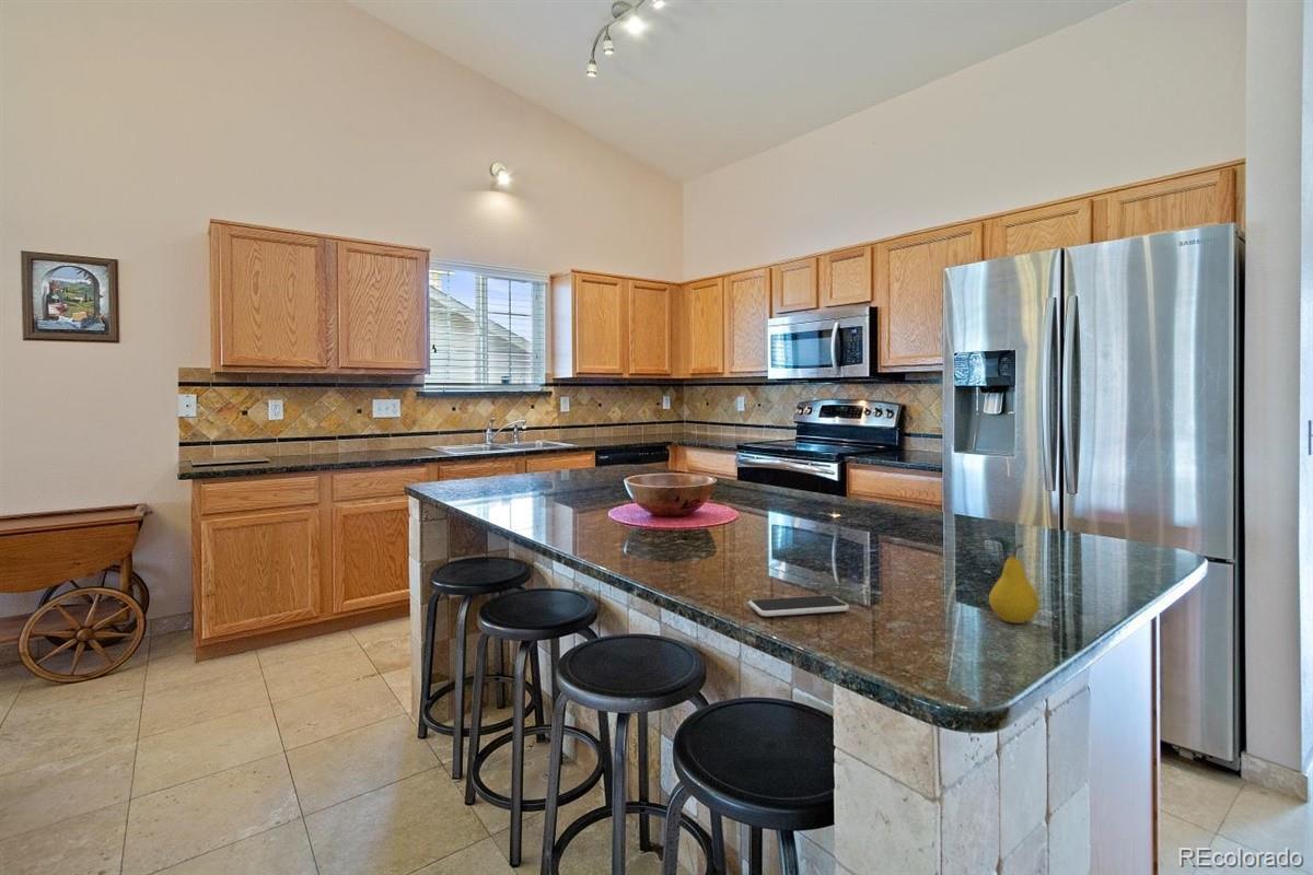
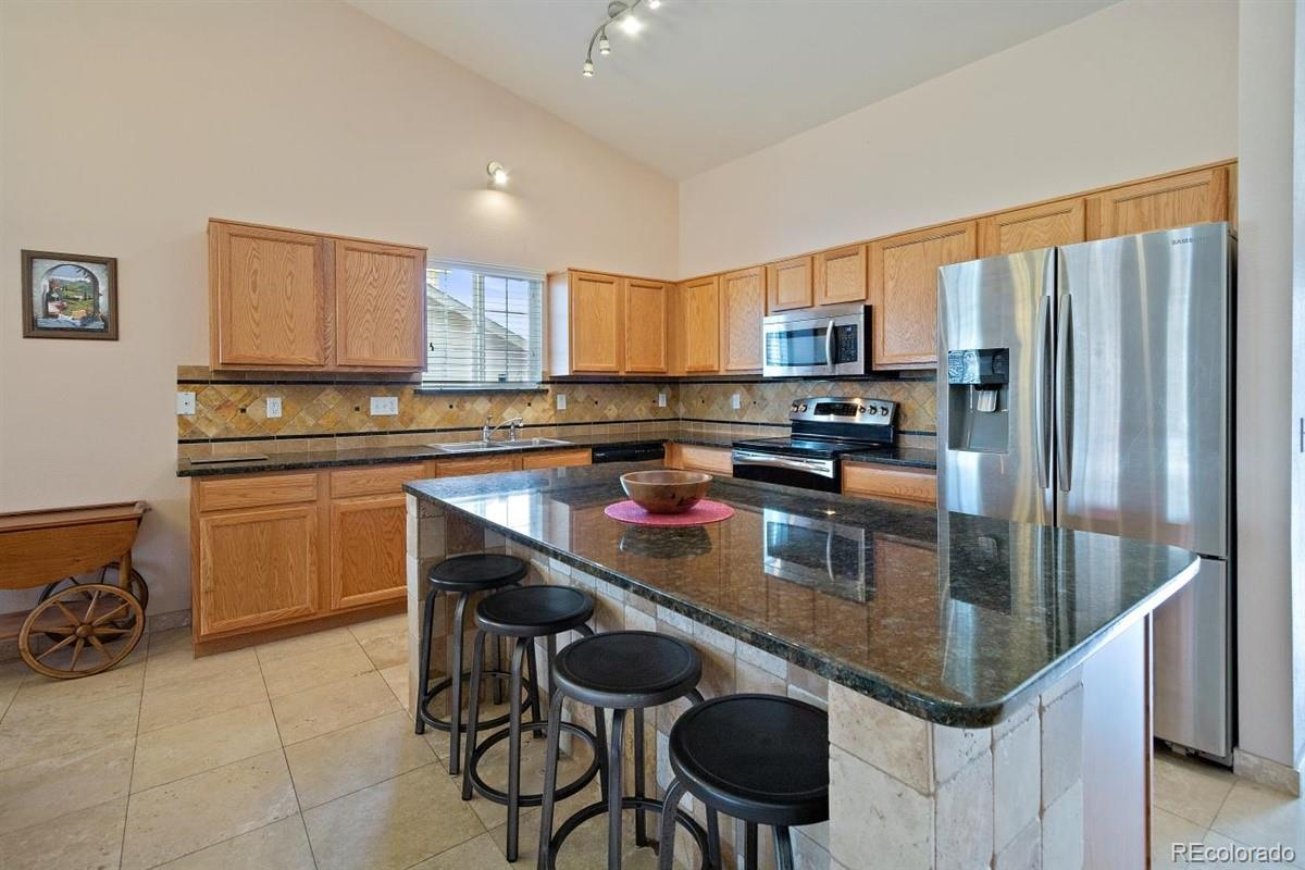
- fruit [988,544,1041,625]
- smartphone [747,594,850,617]
